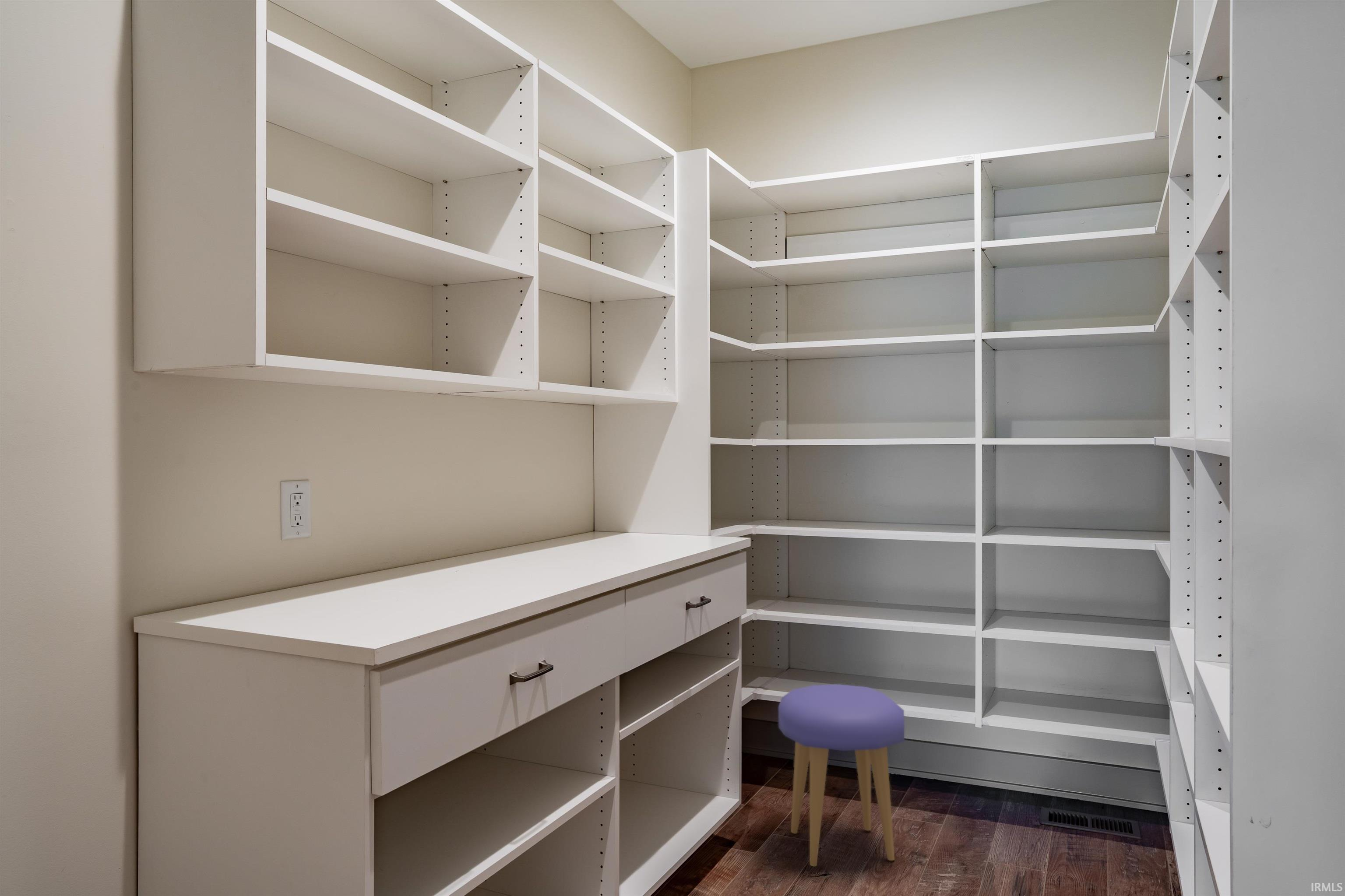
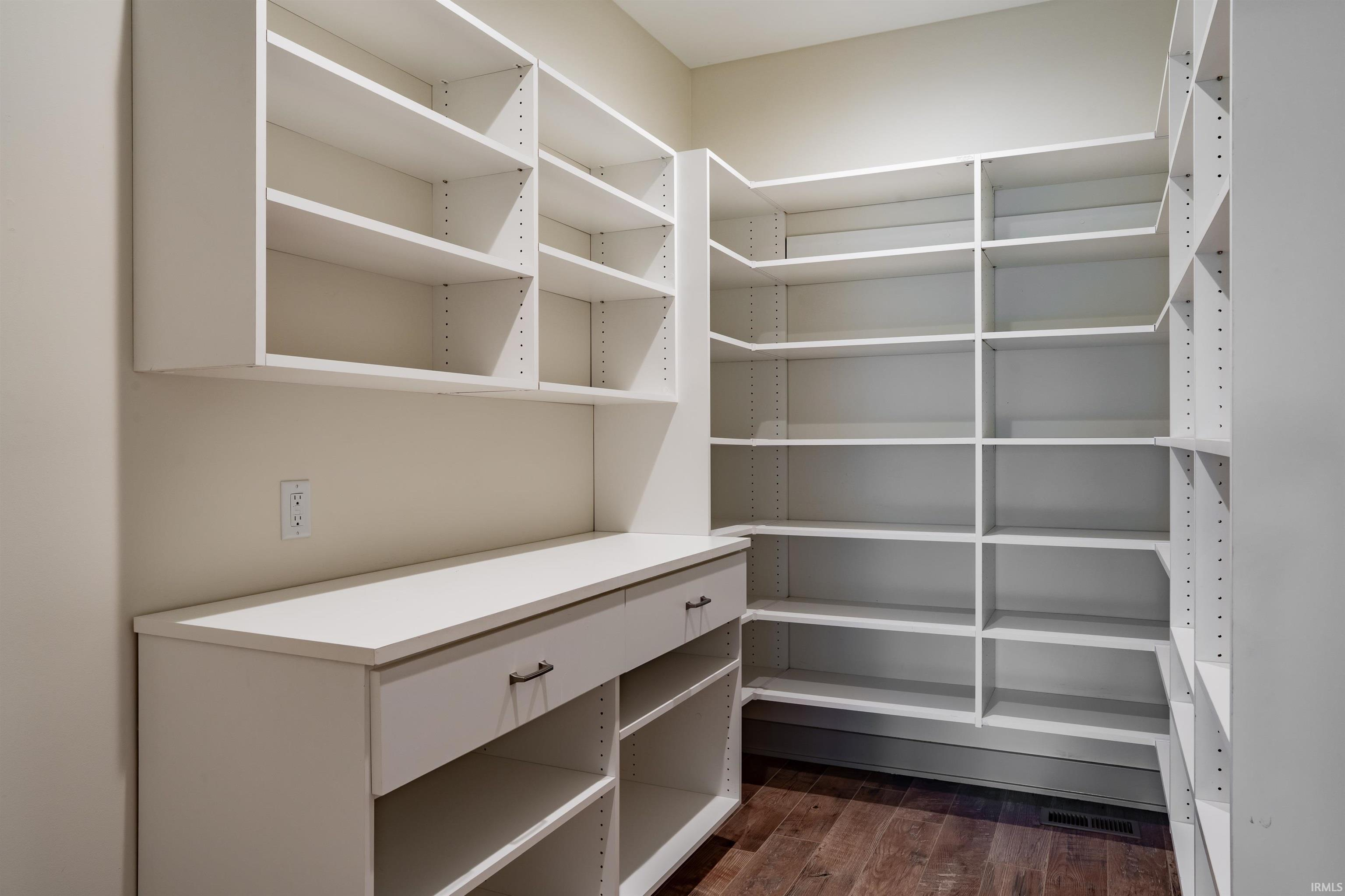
- stool [778,684,905,867]
